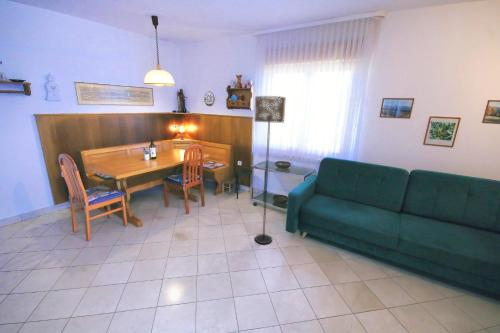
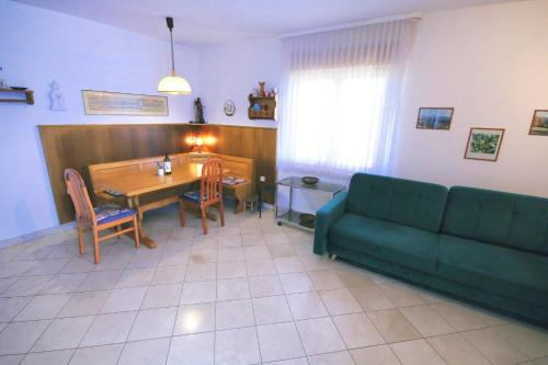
- floor lamp [253,95,287,245]
